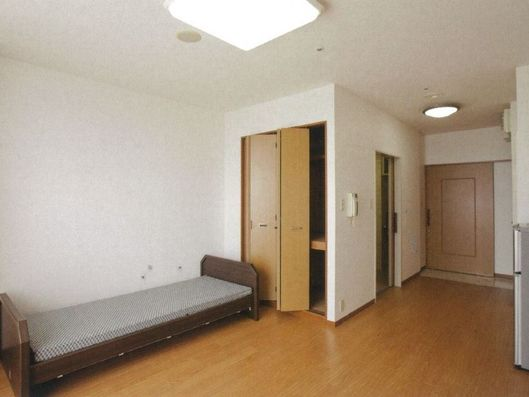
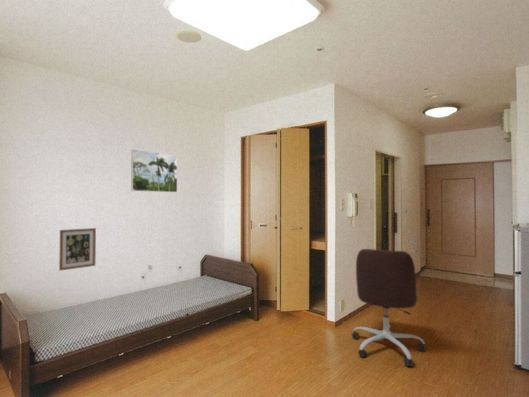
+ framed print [130,149,178,193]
+ wall art [58,227,97,272]
+ office chair [351,248,427,367]
